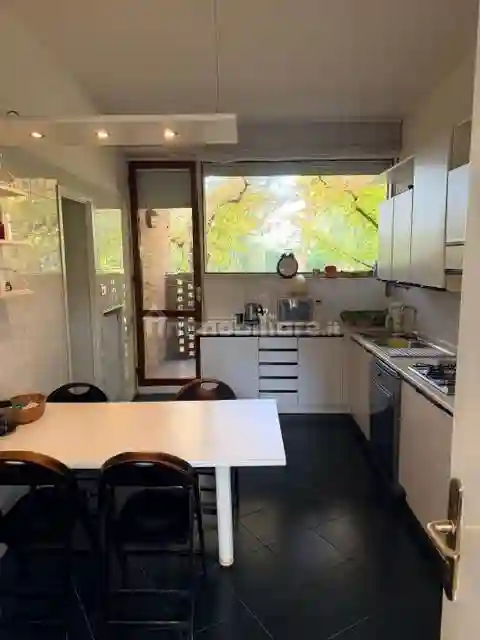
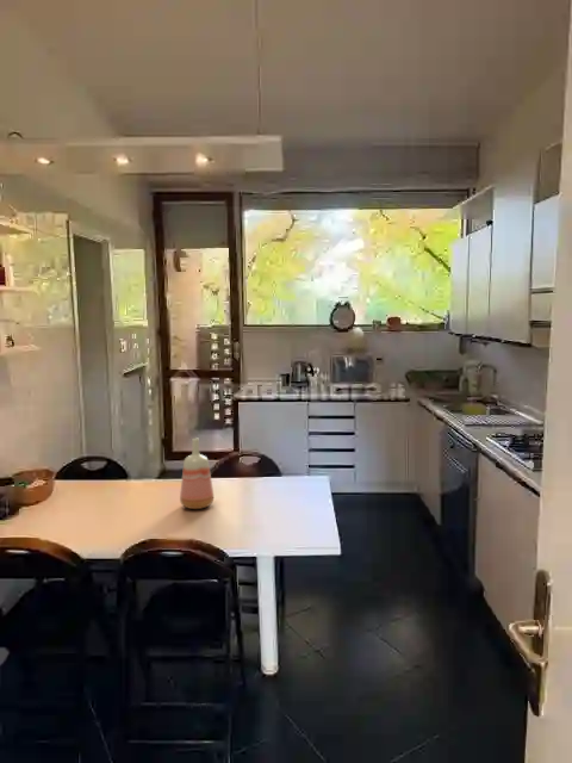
+ vase [179,436,214,510]
